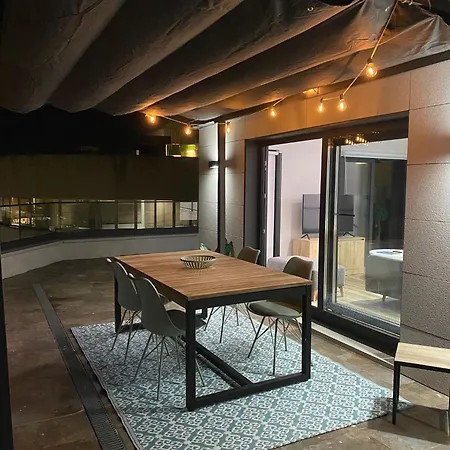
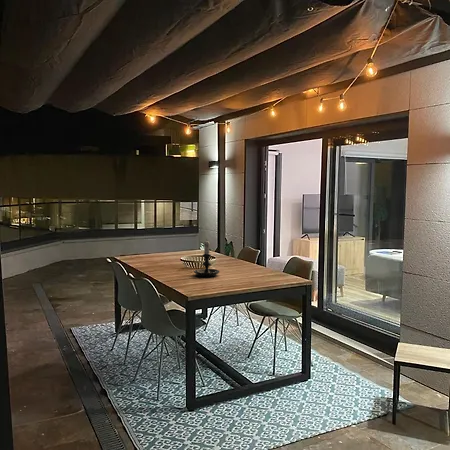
+ candle holder [193,238,221,278]
